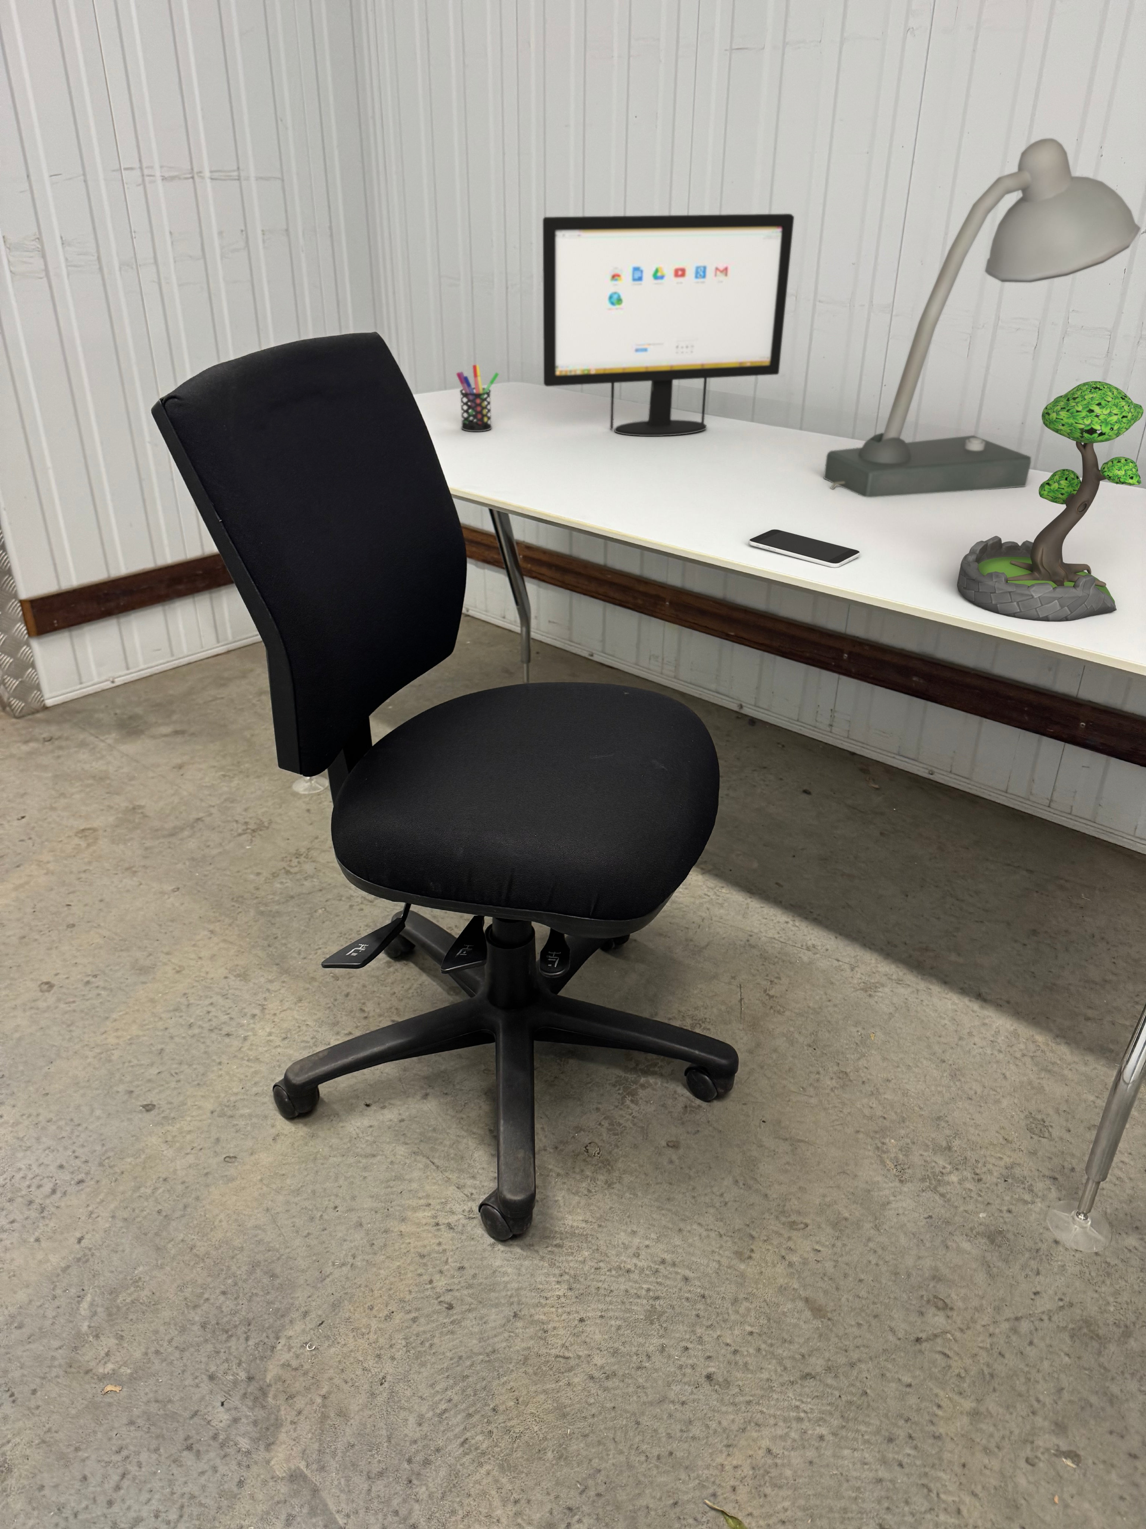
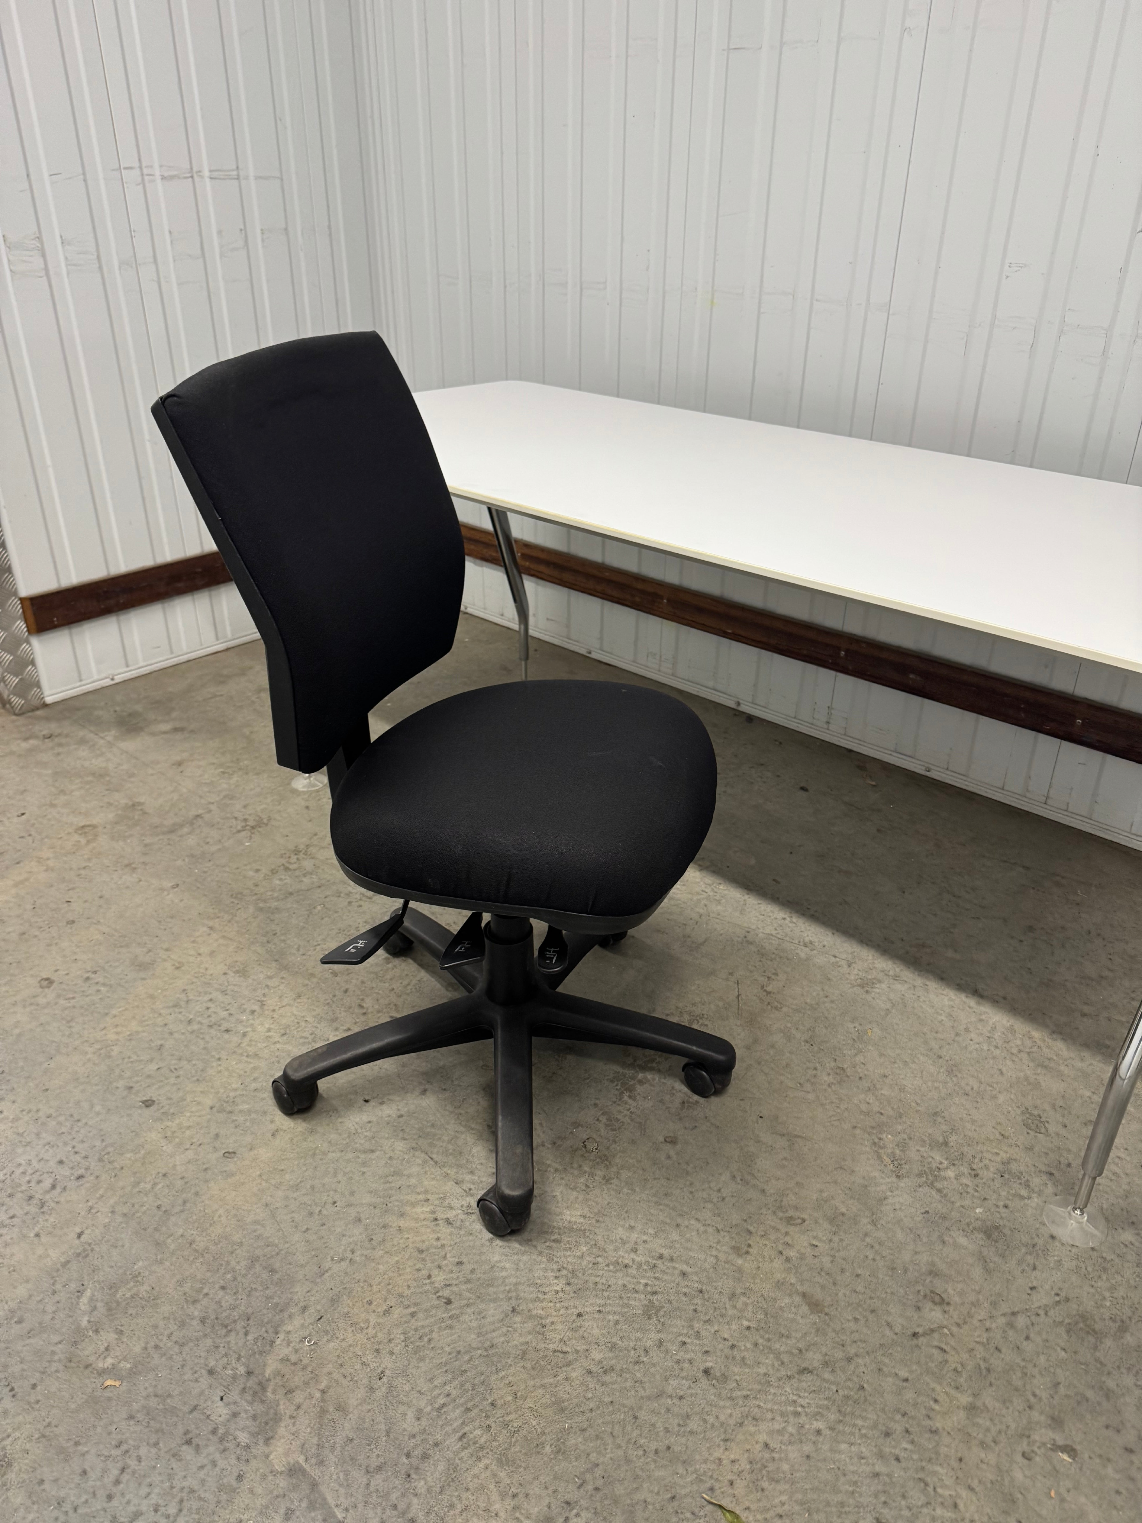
- computer monitor [543,213,794,436]
- plant [957,380,1144,622]
- smartphone [749,529,861,568]
- desk lamp [823,138,1141,498]
- pen holder [456,365,500,432]
